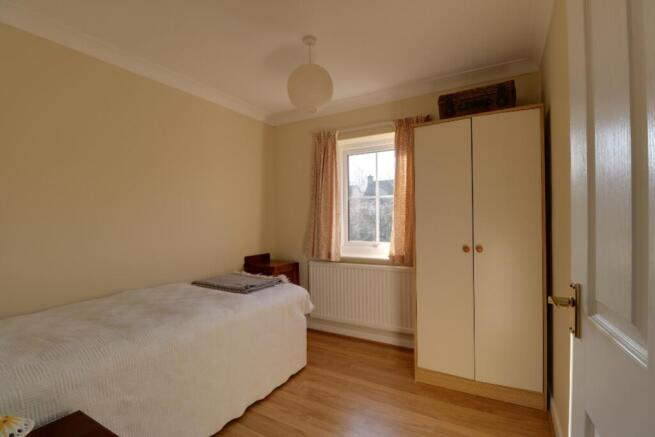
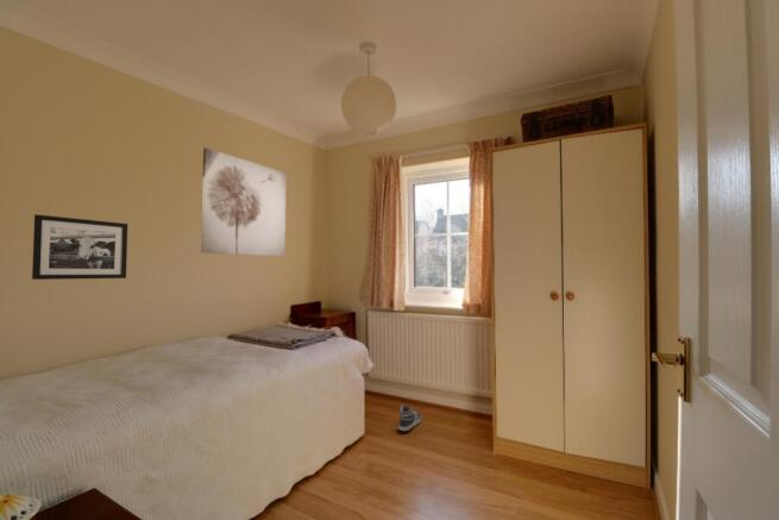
+ sneaker [397,403,422,432]
+ wall art [200,146,288,258]
+ picture frame [31,213,128,281]
